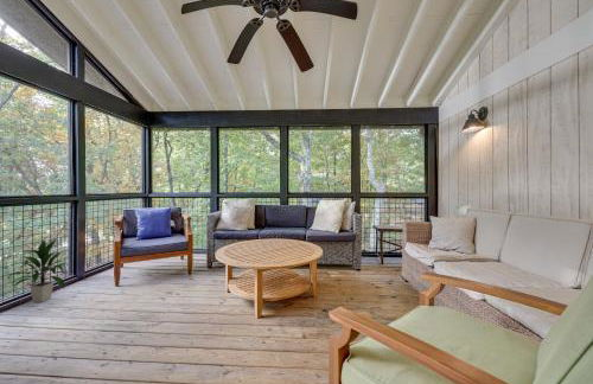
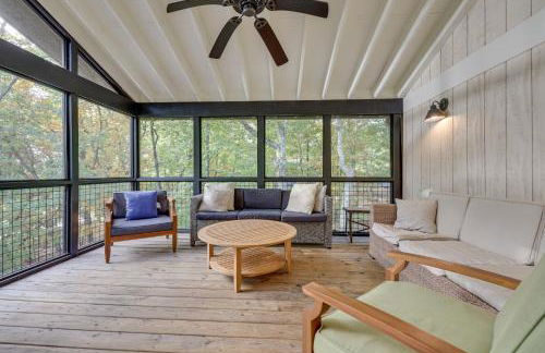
- indoor plant [5,237,68,303]
